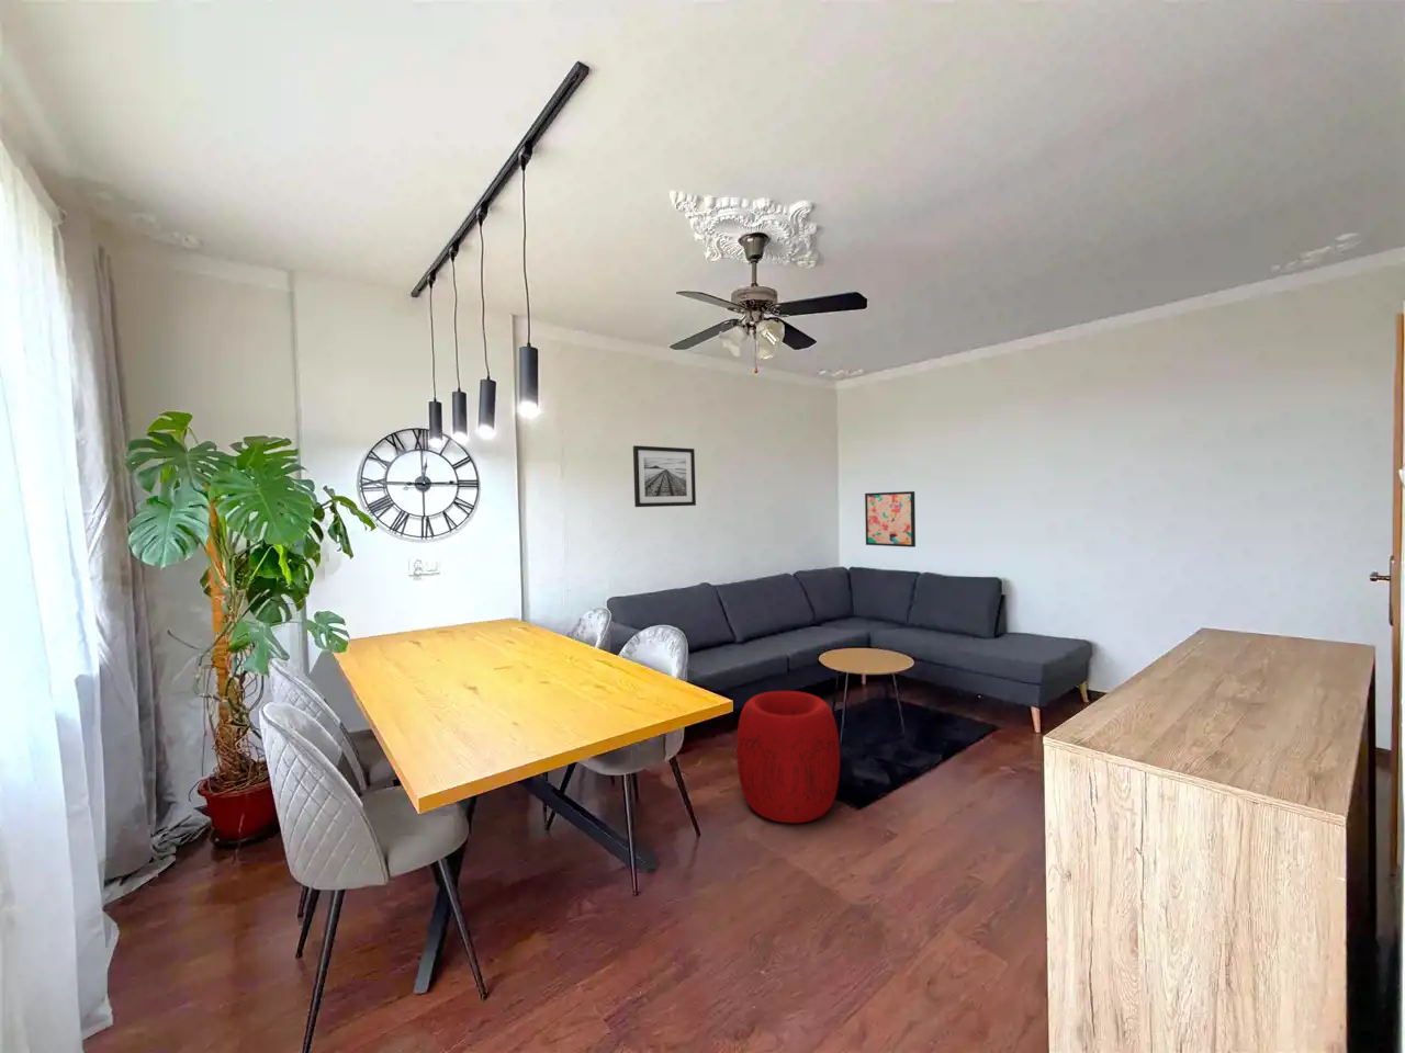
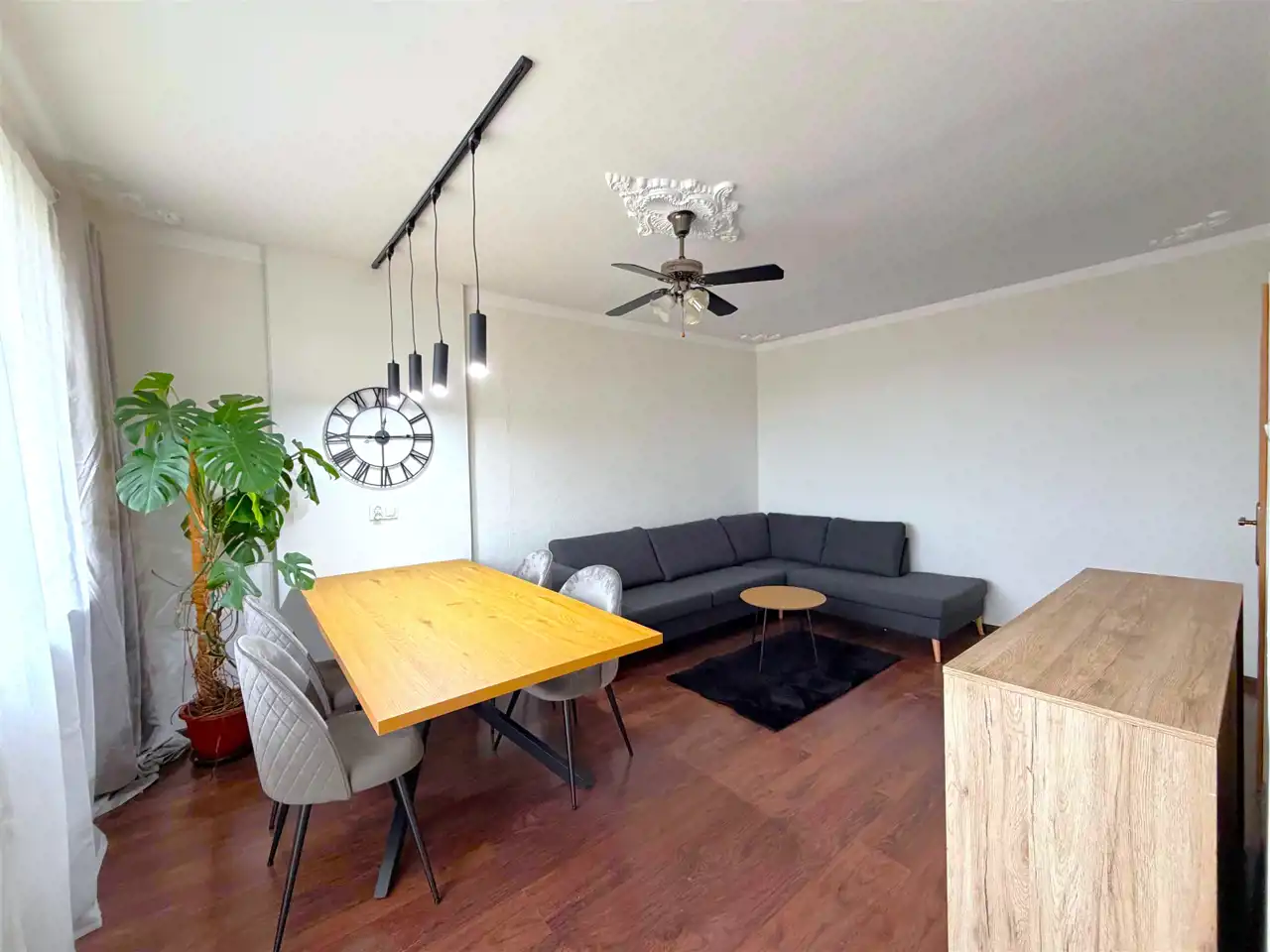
- wall art [633,445,697,508]
- pouf [736,690,841,824]
- wall art [864,490,916,549]
